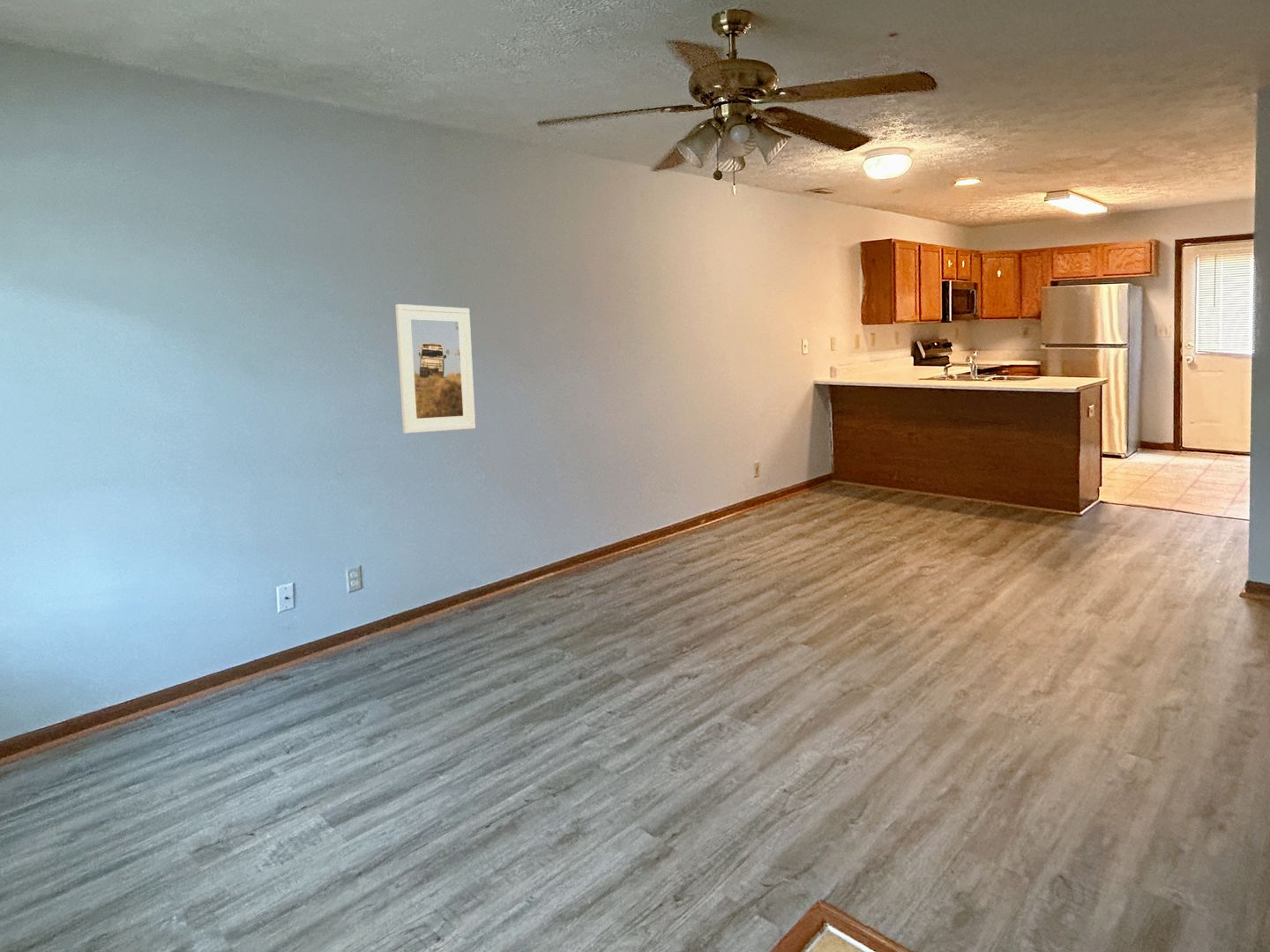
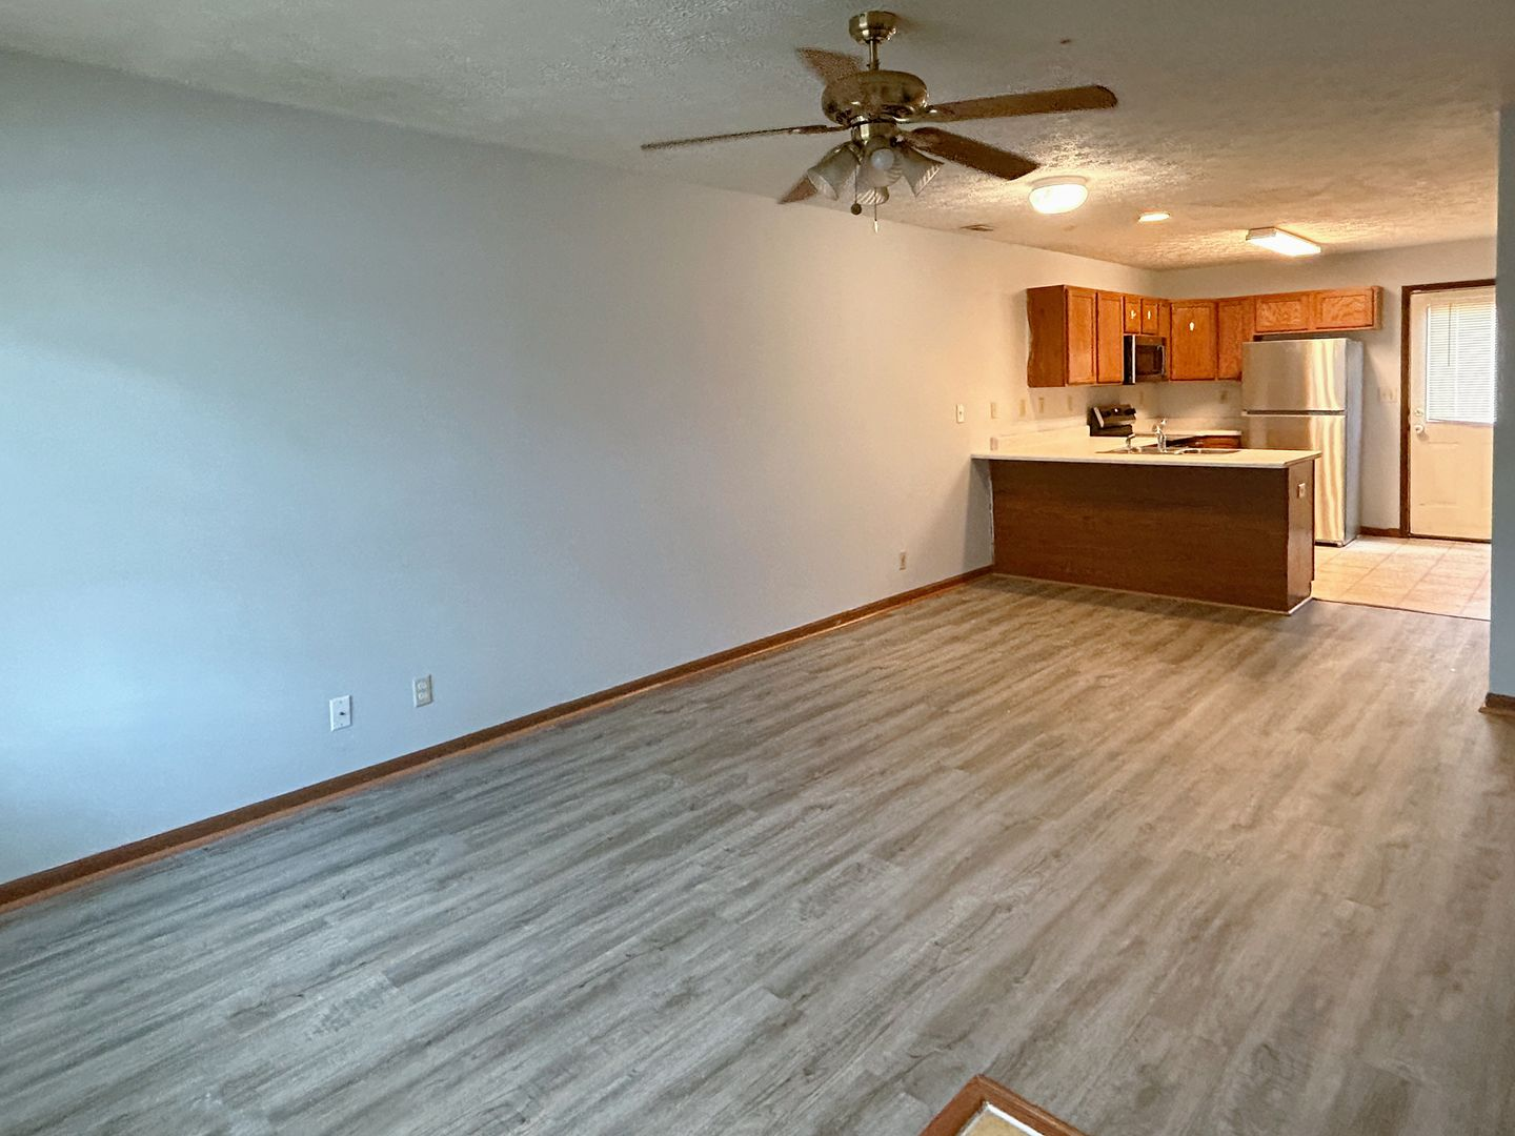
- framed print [394,303,476,435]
